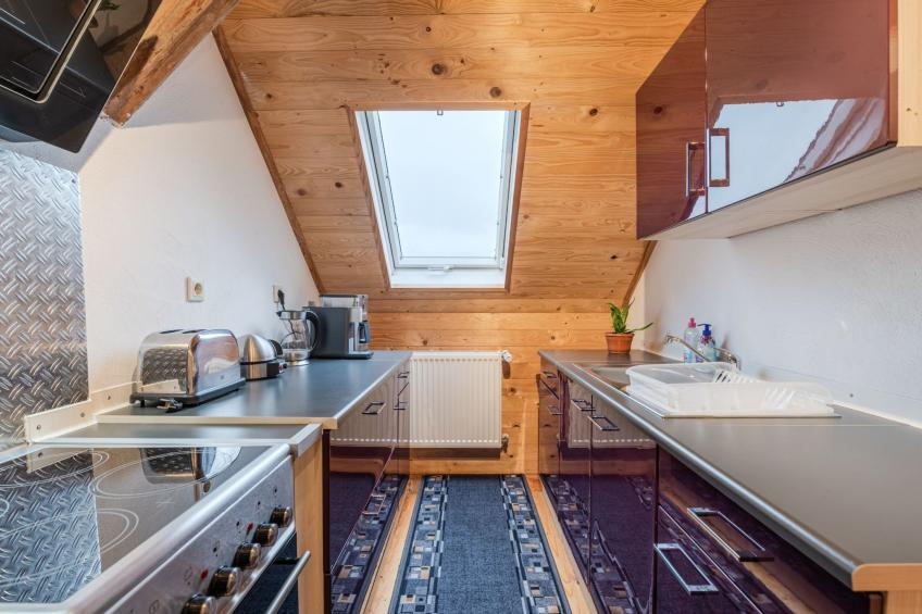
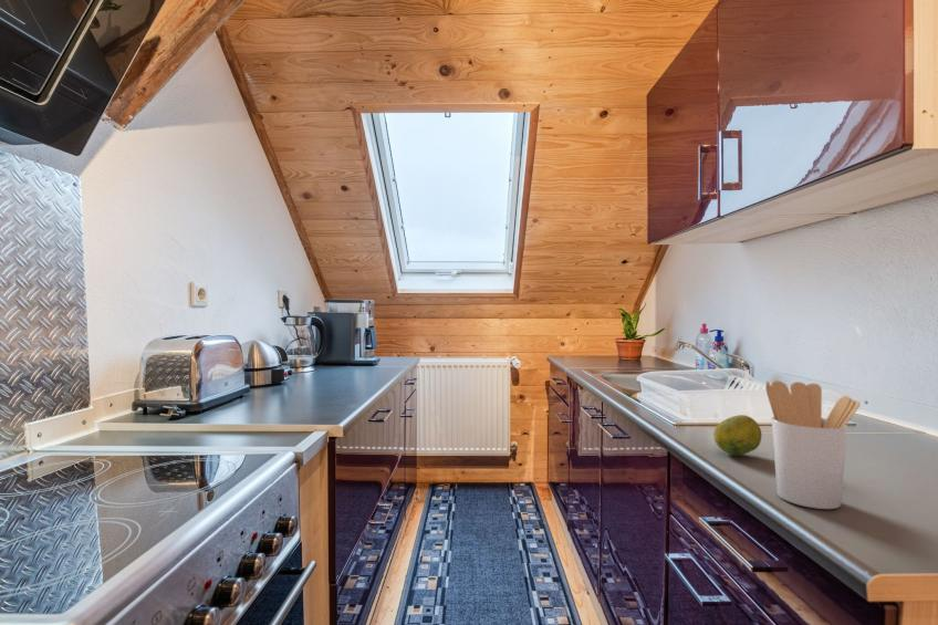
+ fruit [712,414,762,457]
+ utensil holder [764,381,861,510]
